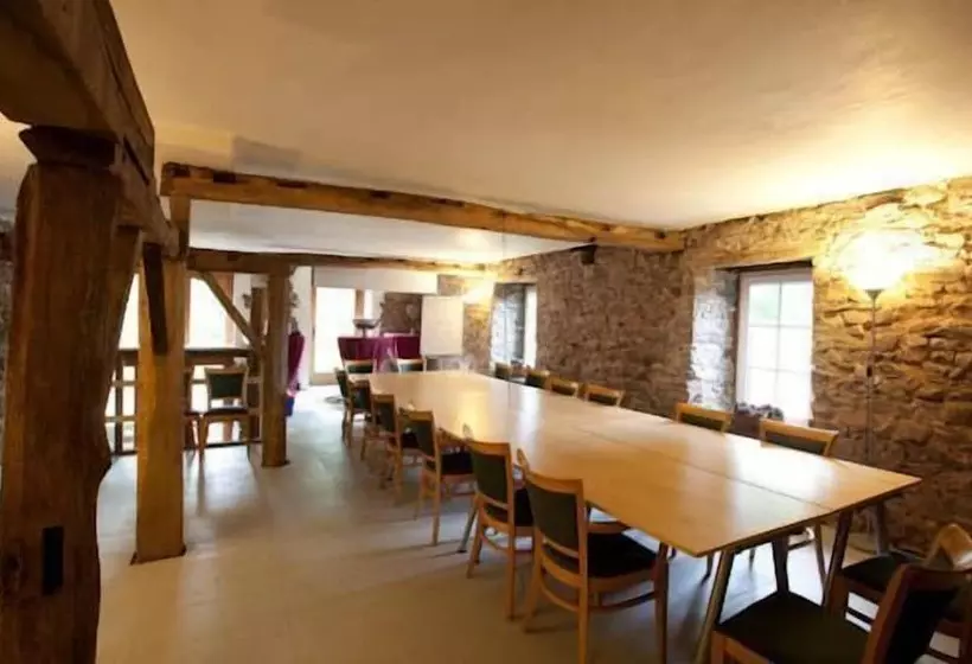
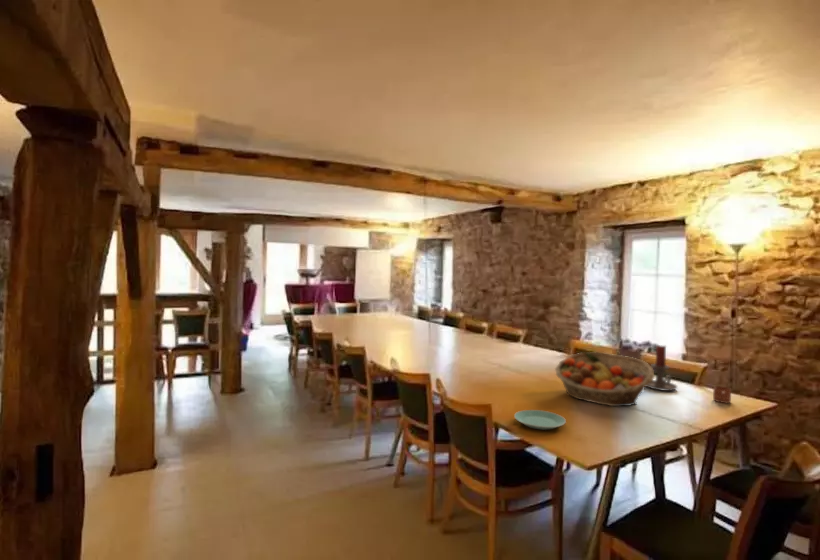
+ candle holder [646,344,678,392]
+ plate [513,409,567,431]
+ fruit basket [554,351,655,407]
+ mug [712,385,732,404]
